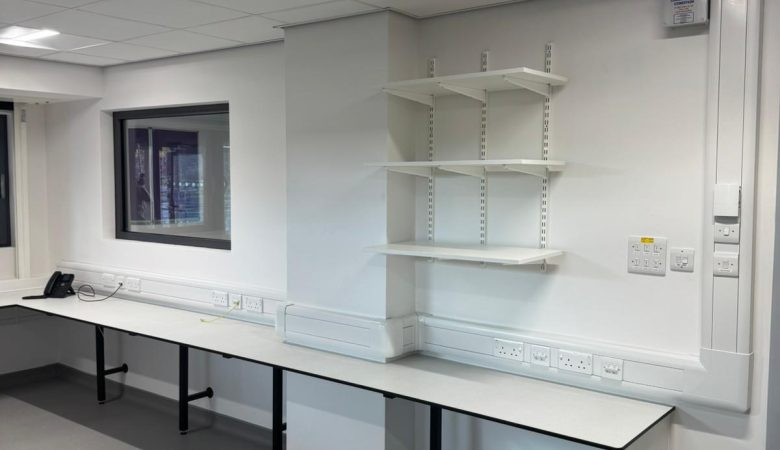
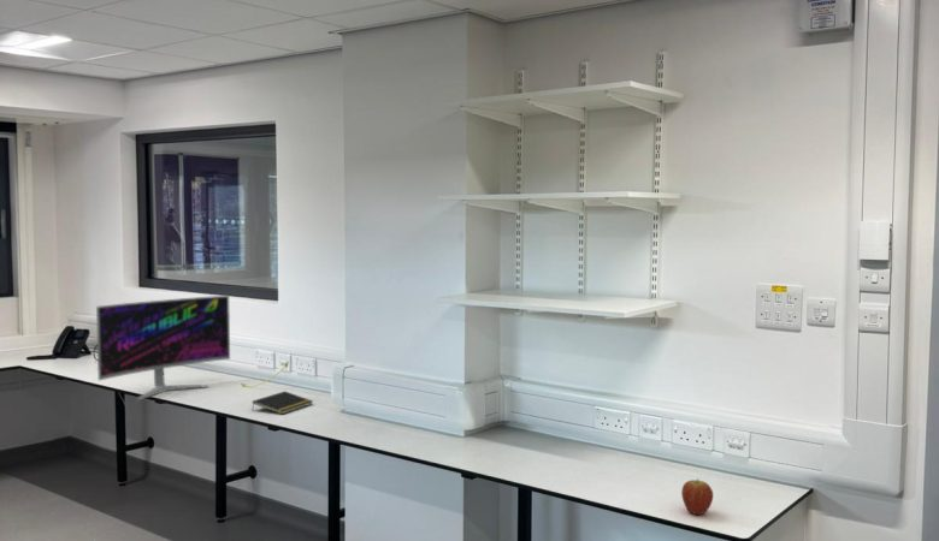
+ monitor [95,295,231,402]
+ notepad [250,390,314,415]
+ fruit [680,477,714,516]
